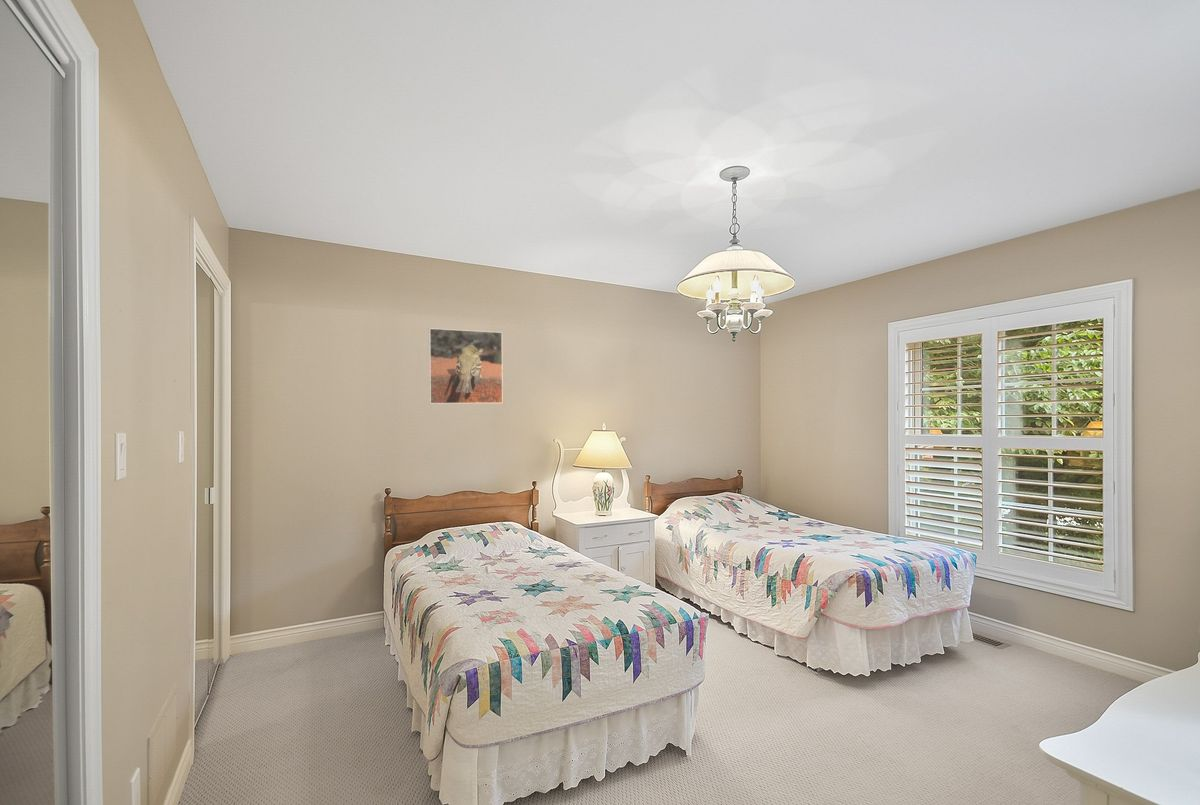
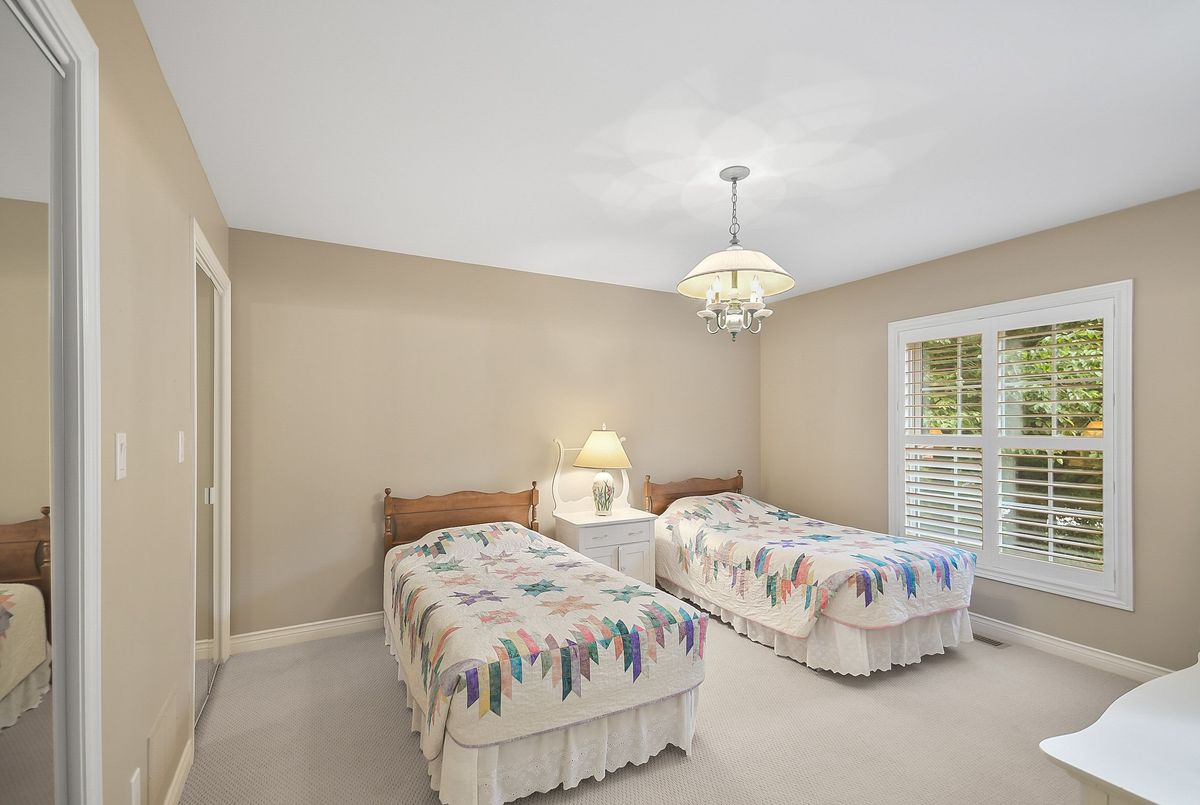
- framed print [428,327,504,405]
